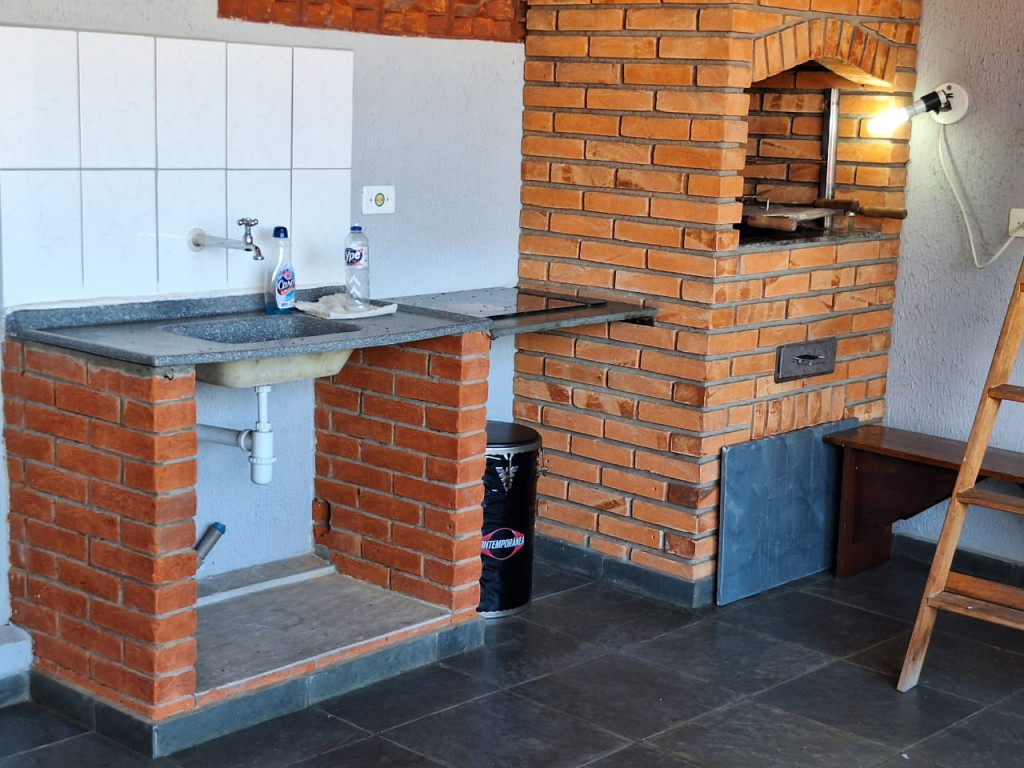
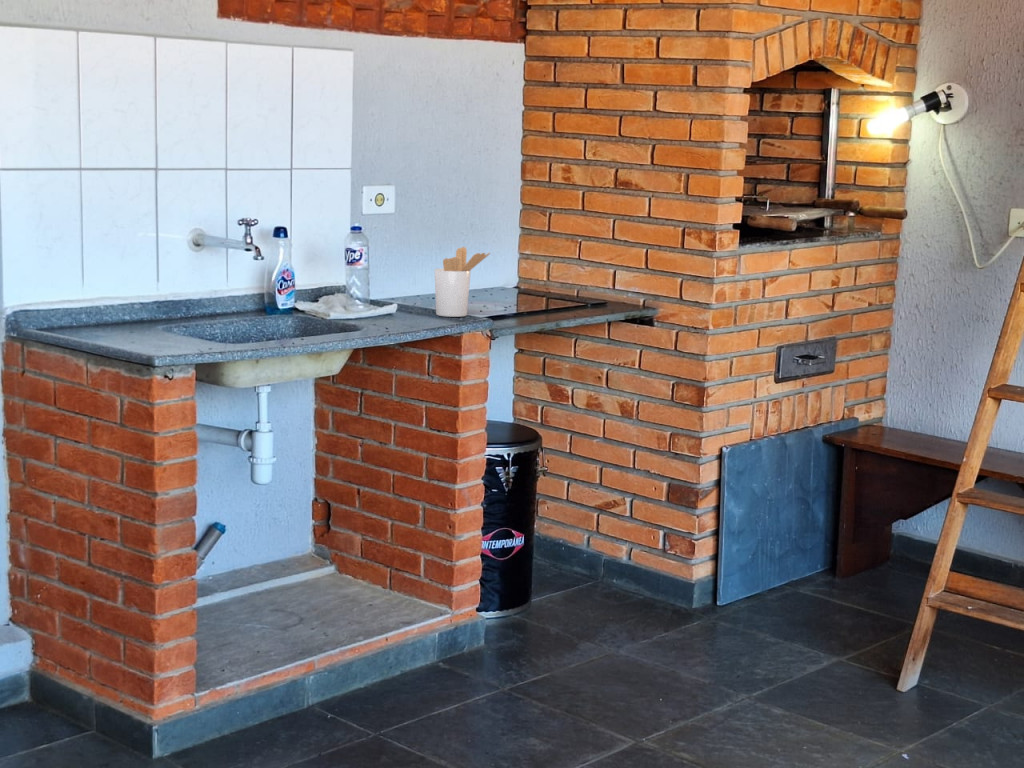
+ utensil holder [433,246,491,318]
